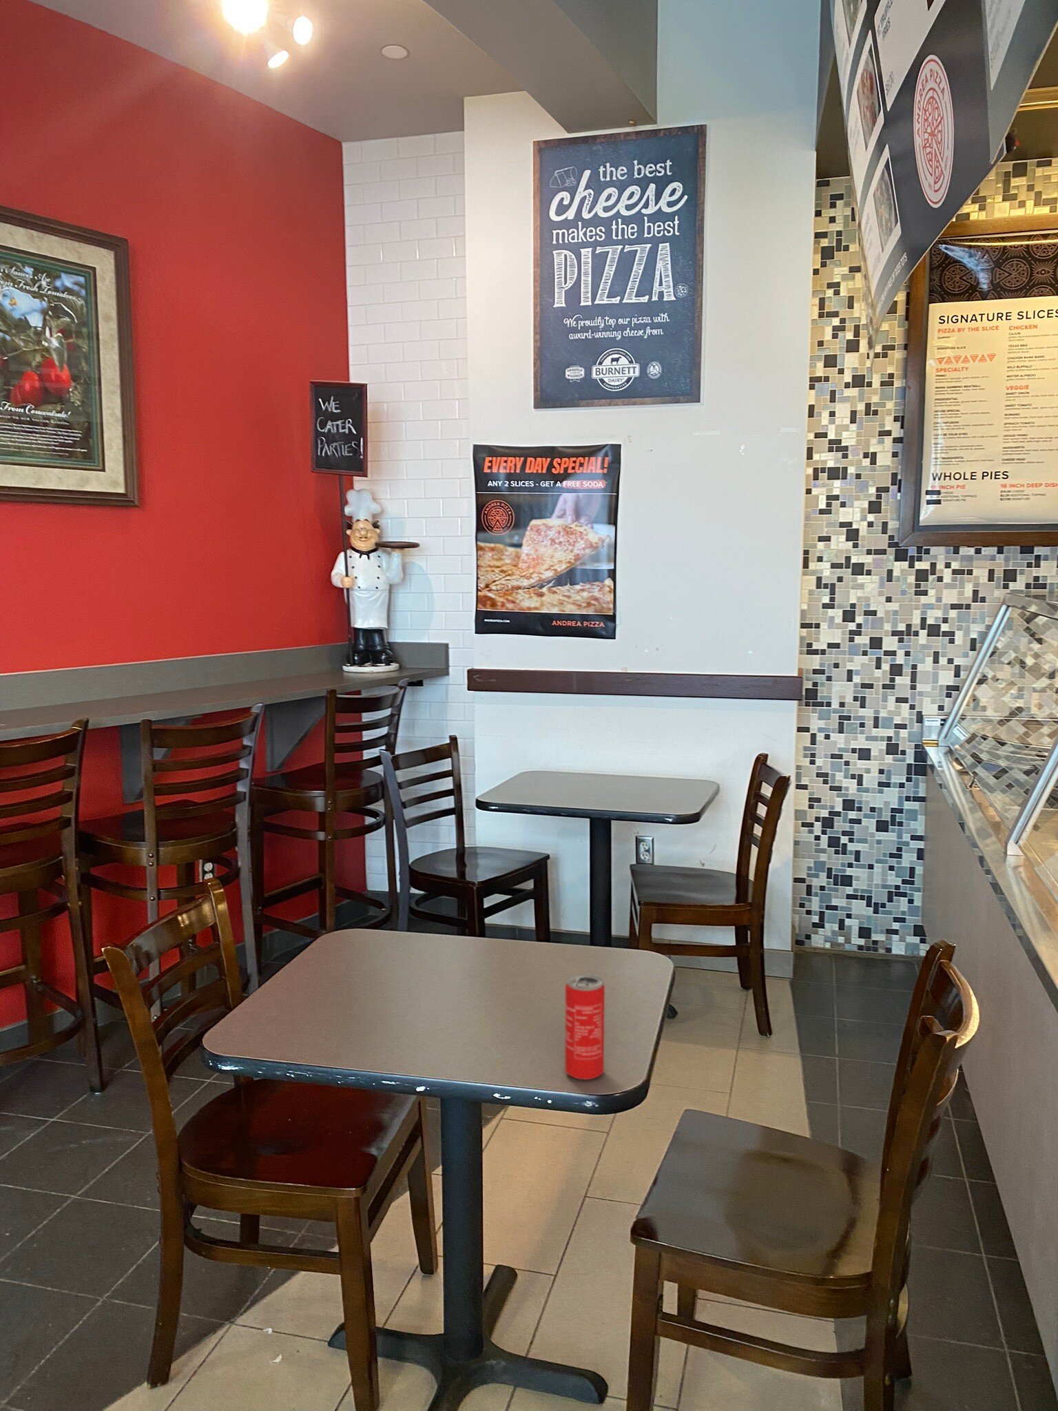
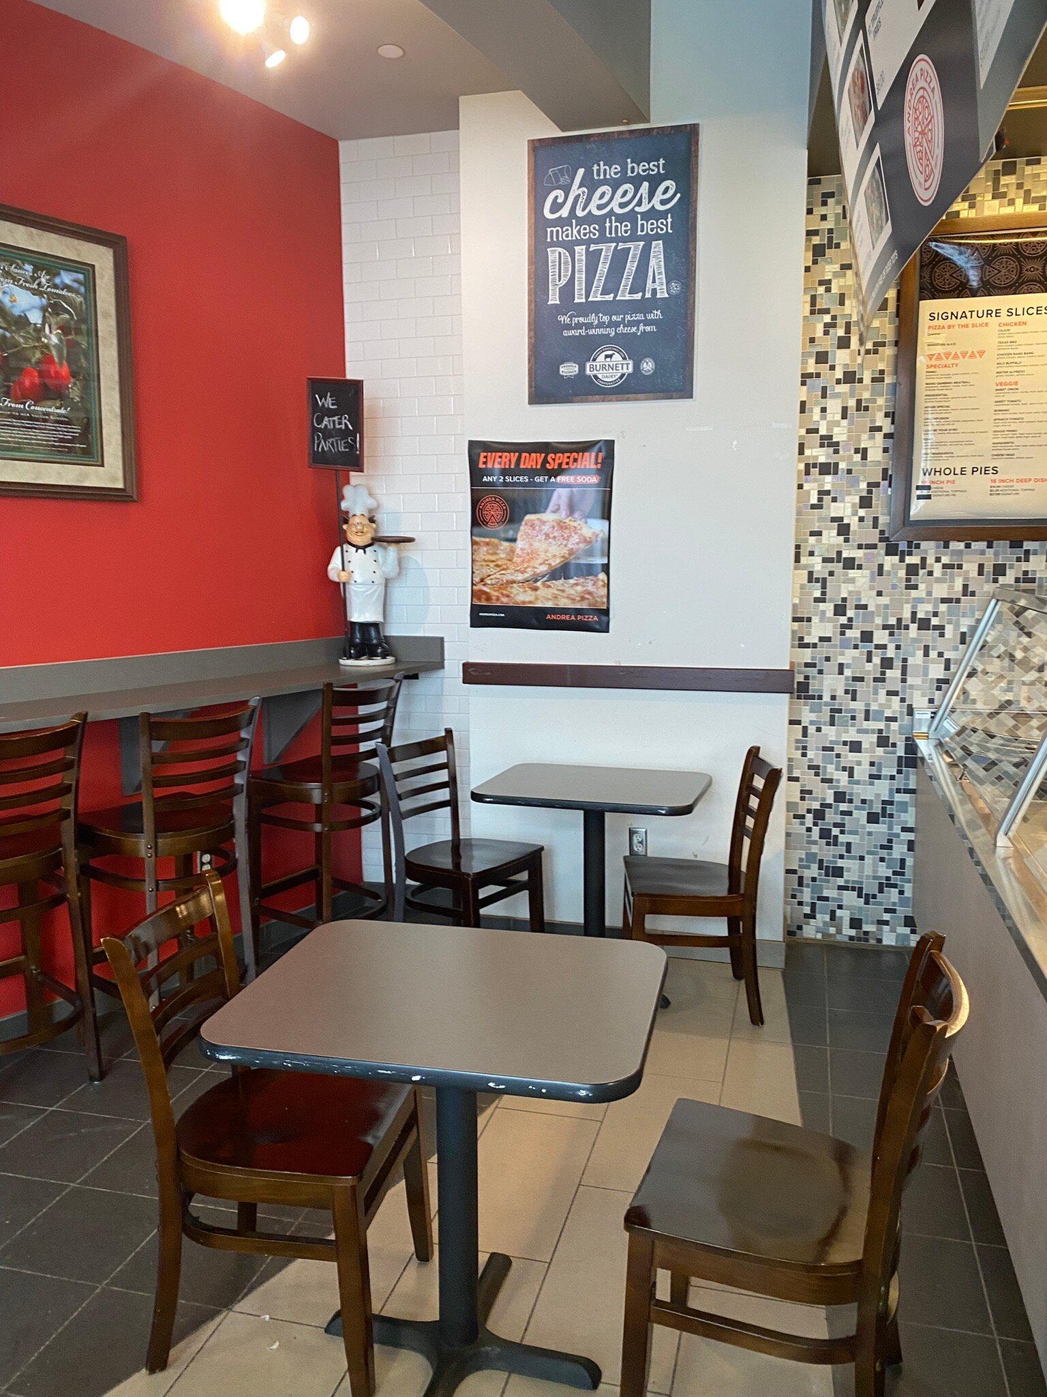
- beverage can [565,974,606,1080]
